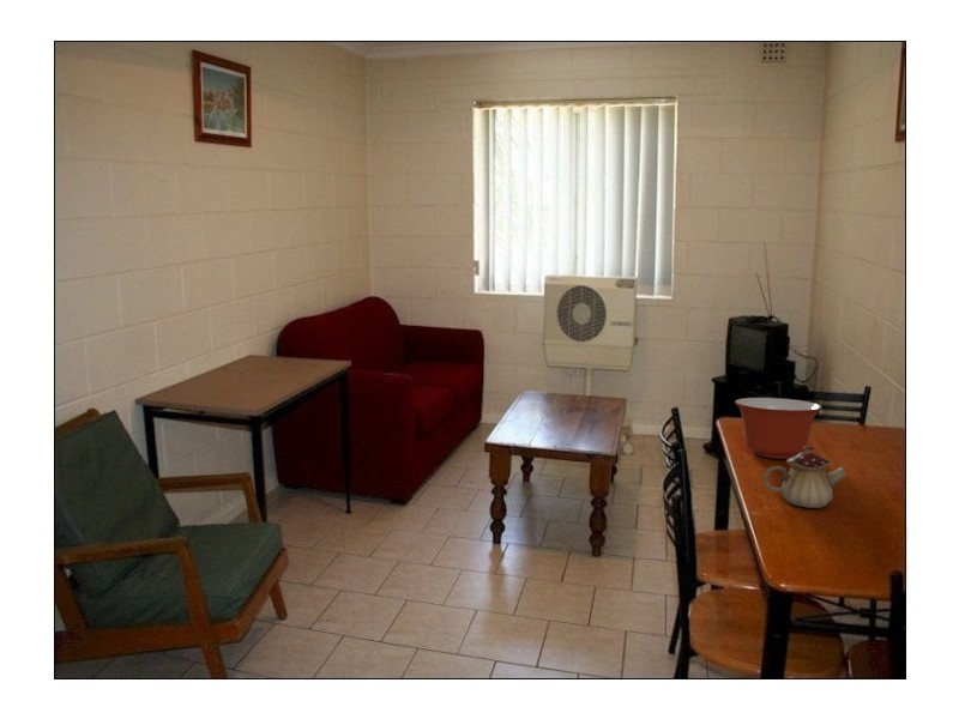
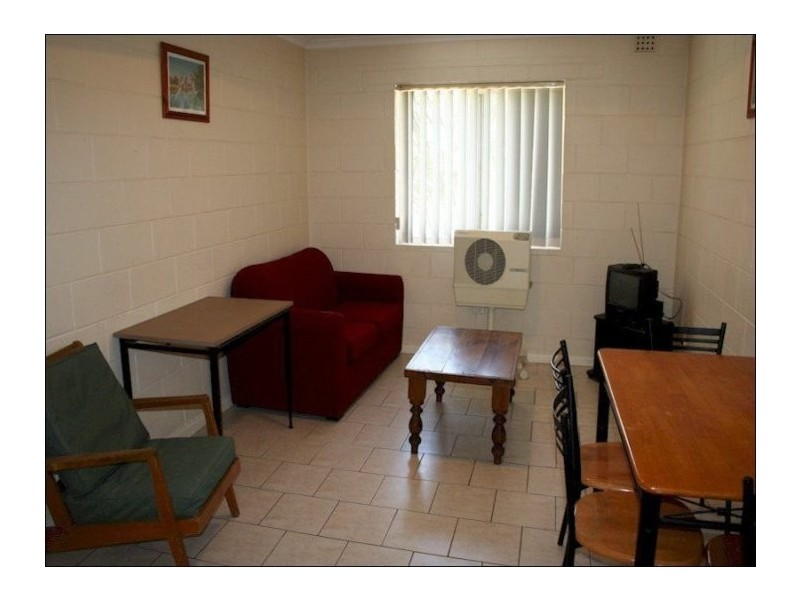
- mixing bowl [734,397,822,460]
- teapot [762,445,848,509]
